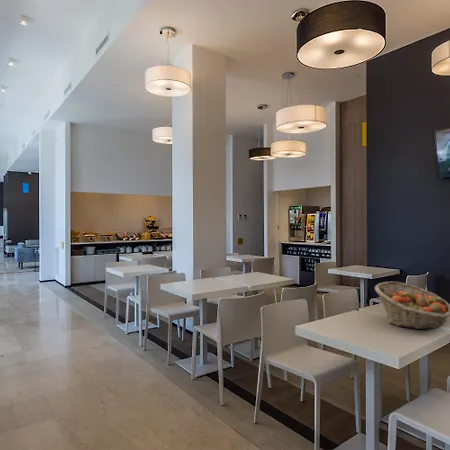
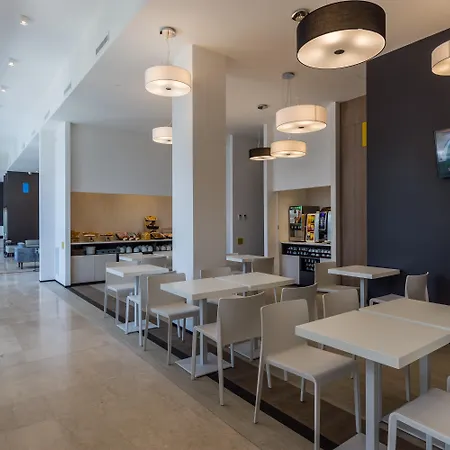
- fruit basket [374,281,450,330]
